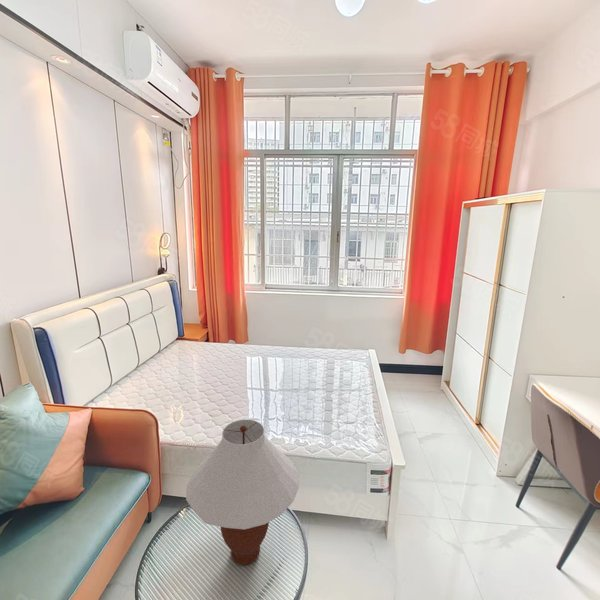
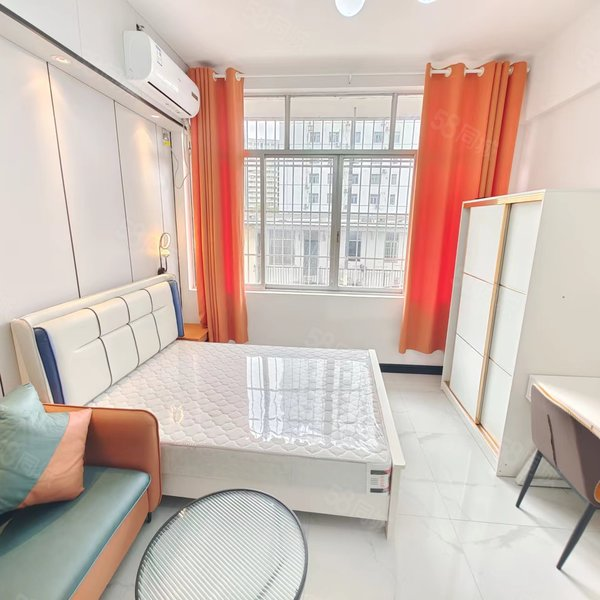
- table lamp [185,418,300,566]
